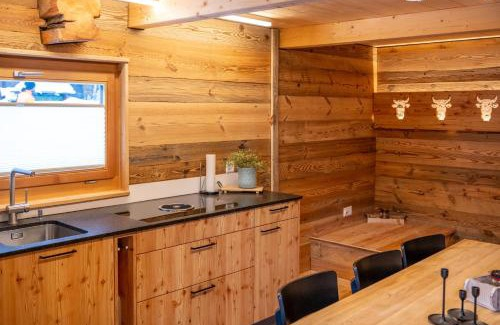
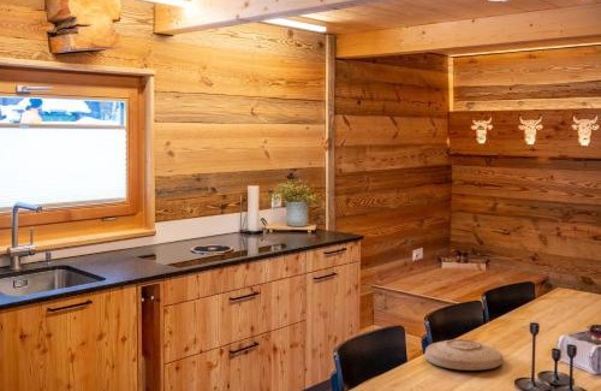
+ plate [424,338,504,372]
